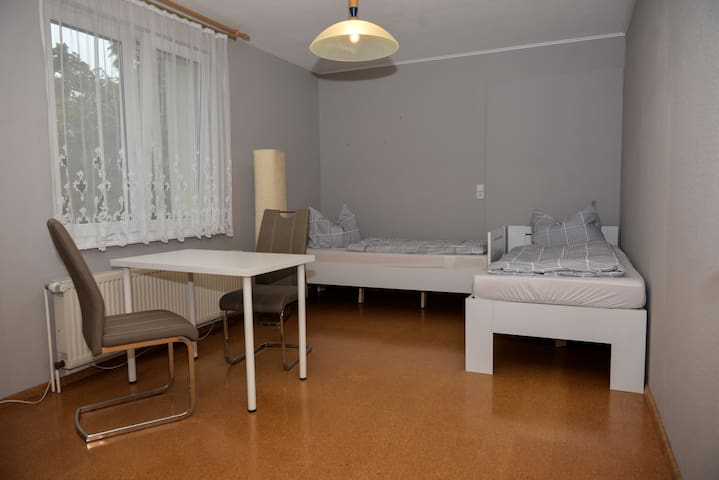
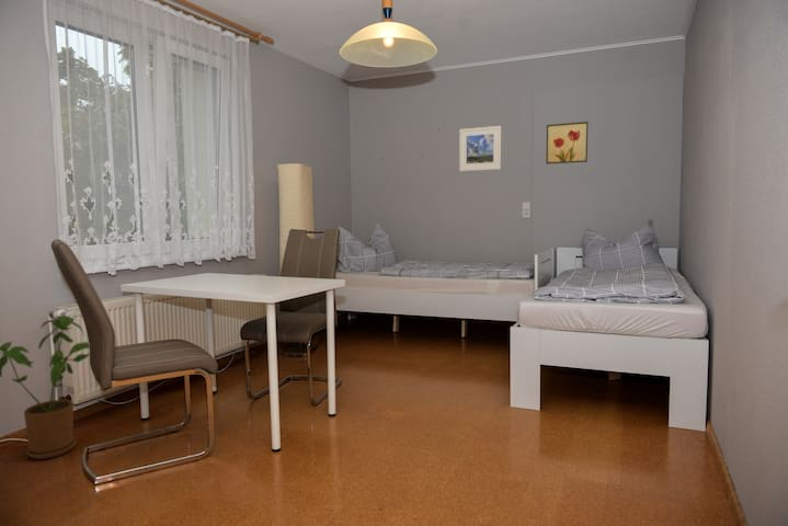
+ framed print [458,125,502,172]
+ house plant [0,315,91,460]
+ wall art [545,121,589,165]
